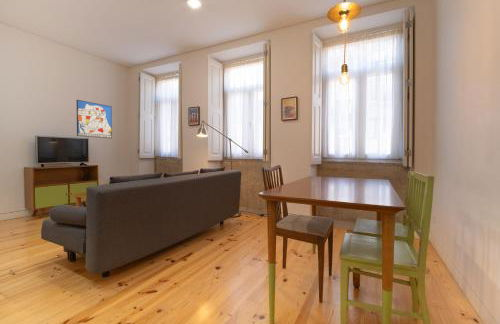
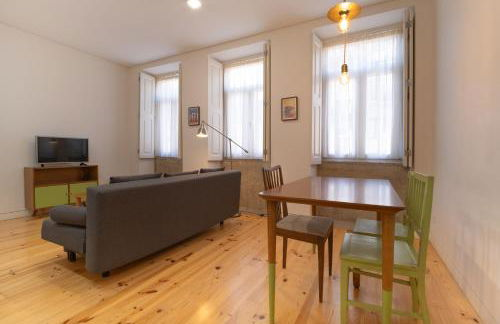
- wall art [76,99,113,139]
